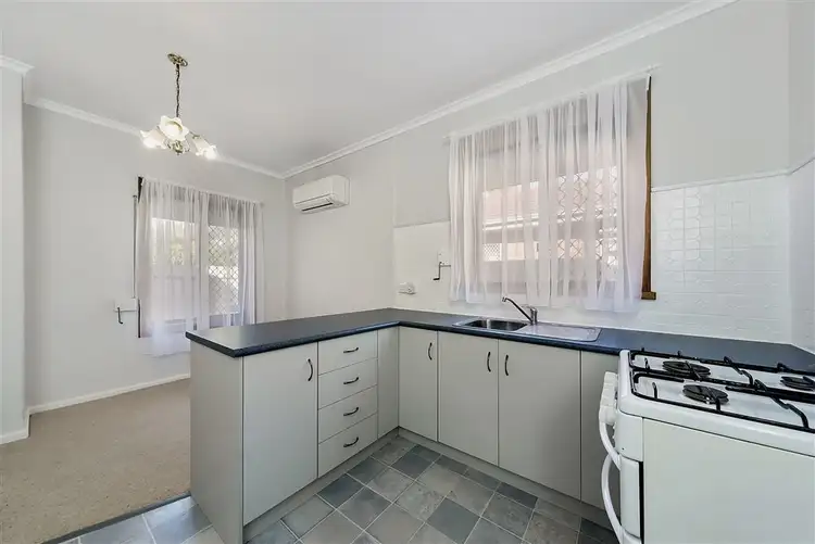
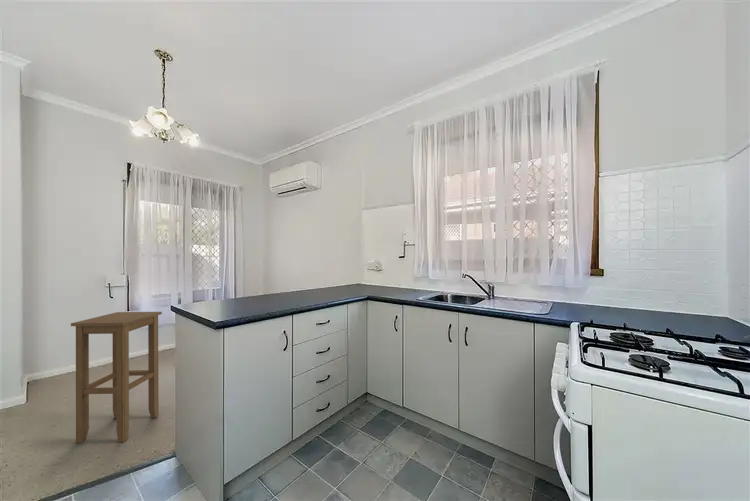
+ stool [70,311,163,444]
